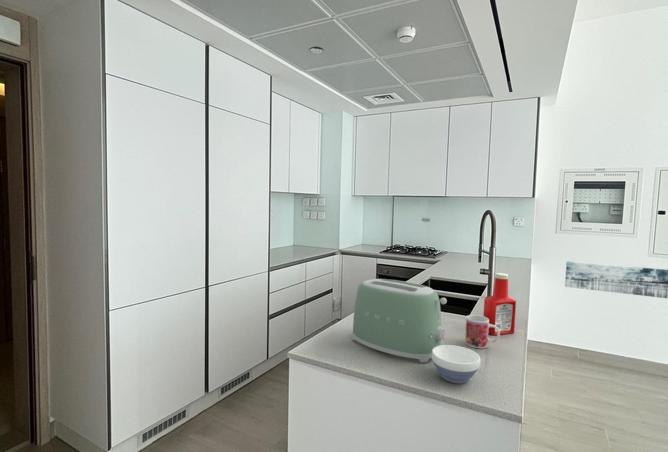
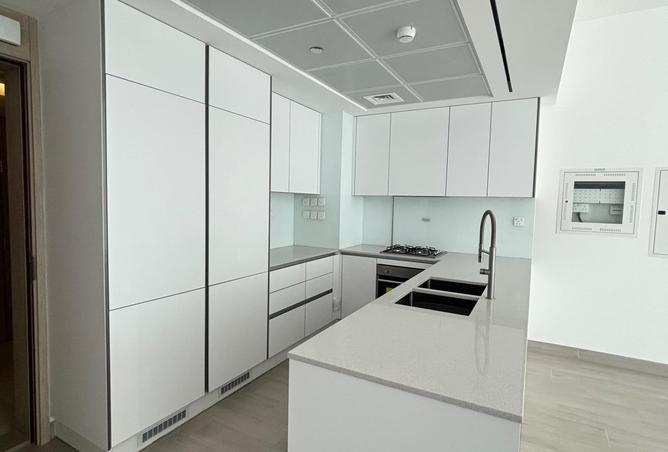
- wall art [564,260,668,299]
- toaster [351,278,448,363]
- mug [464,314,501,349]
- bowl [431,344,481,384]
- soap bottle [483,272,517,336]
